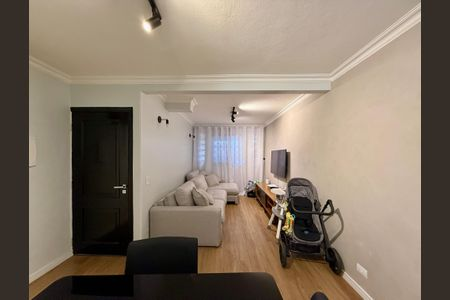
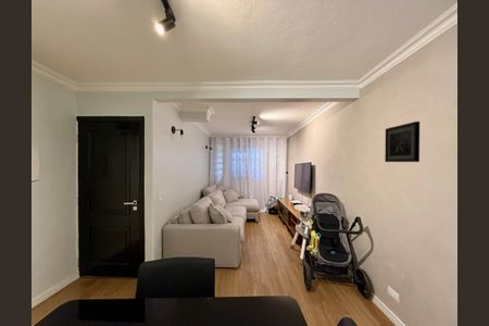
+ wall art [384,121,421,163]
